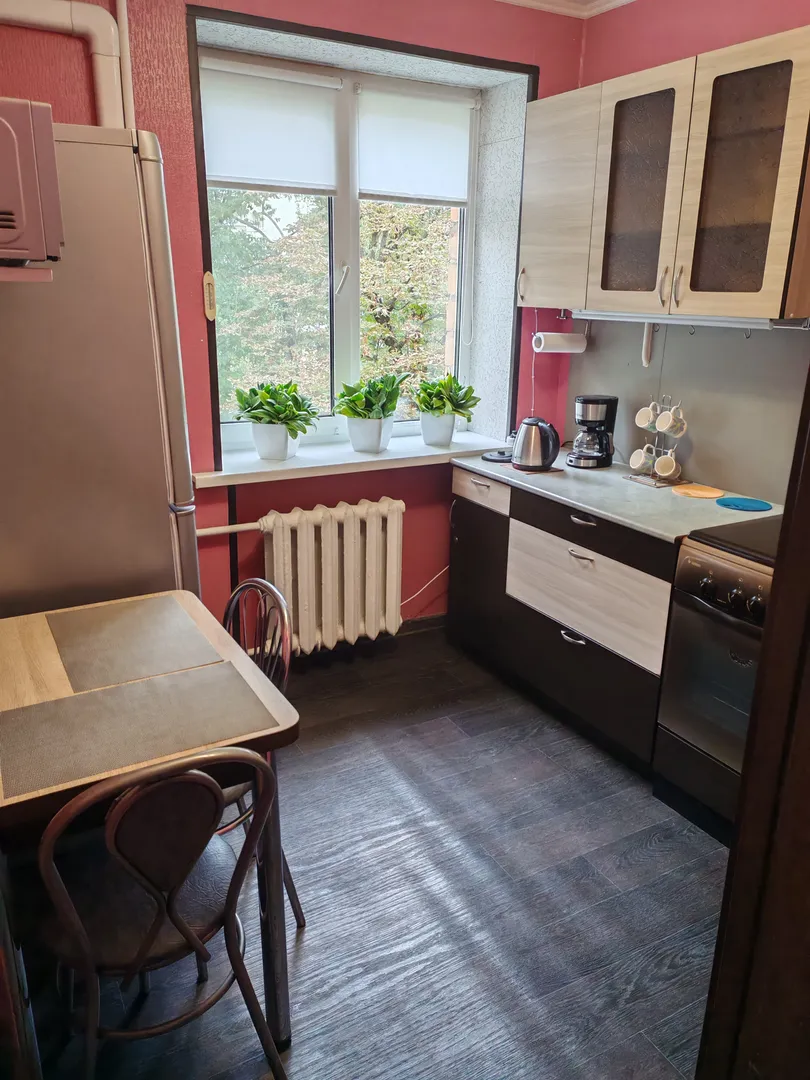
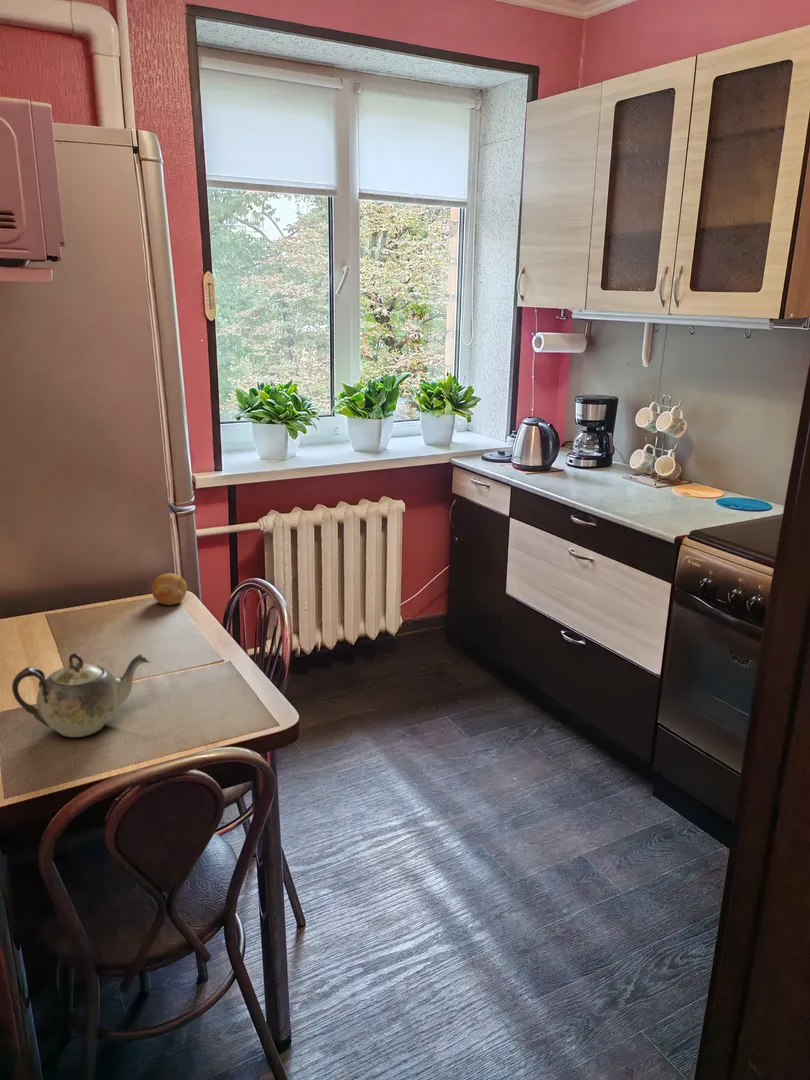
+ fruit [151,572,188,606]
+ teapot [11,652,151,738]
